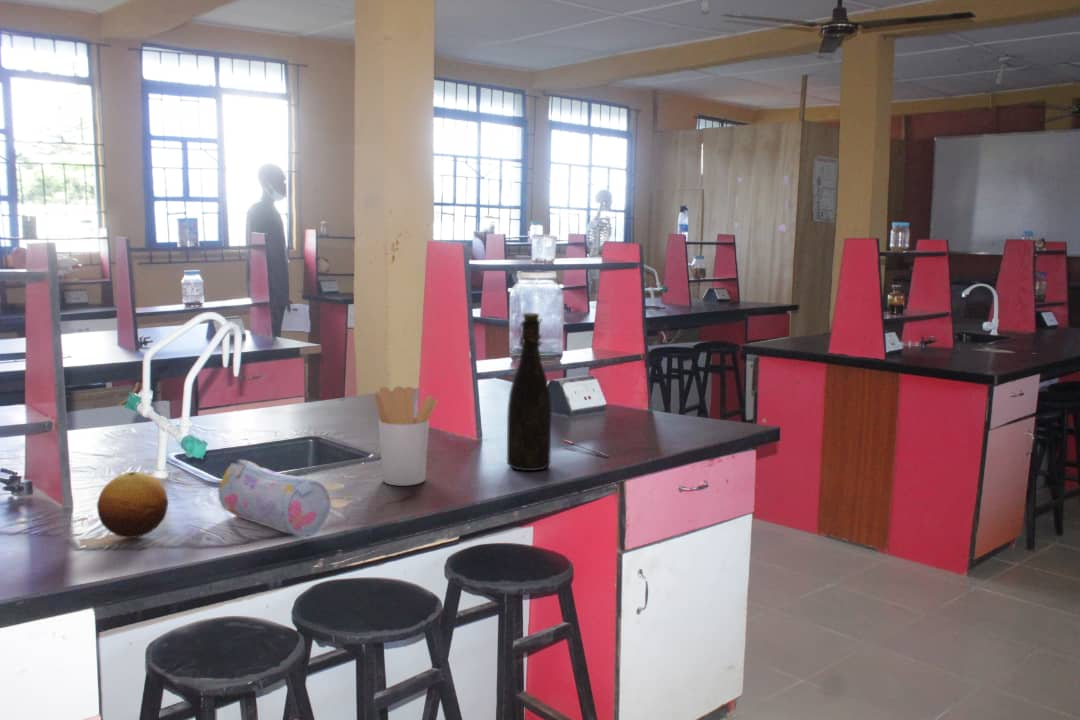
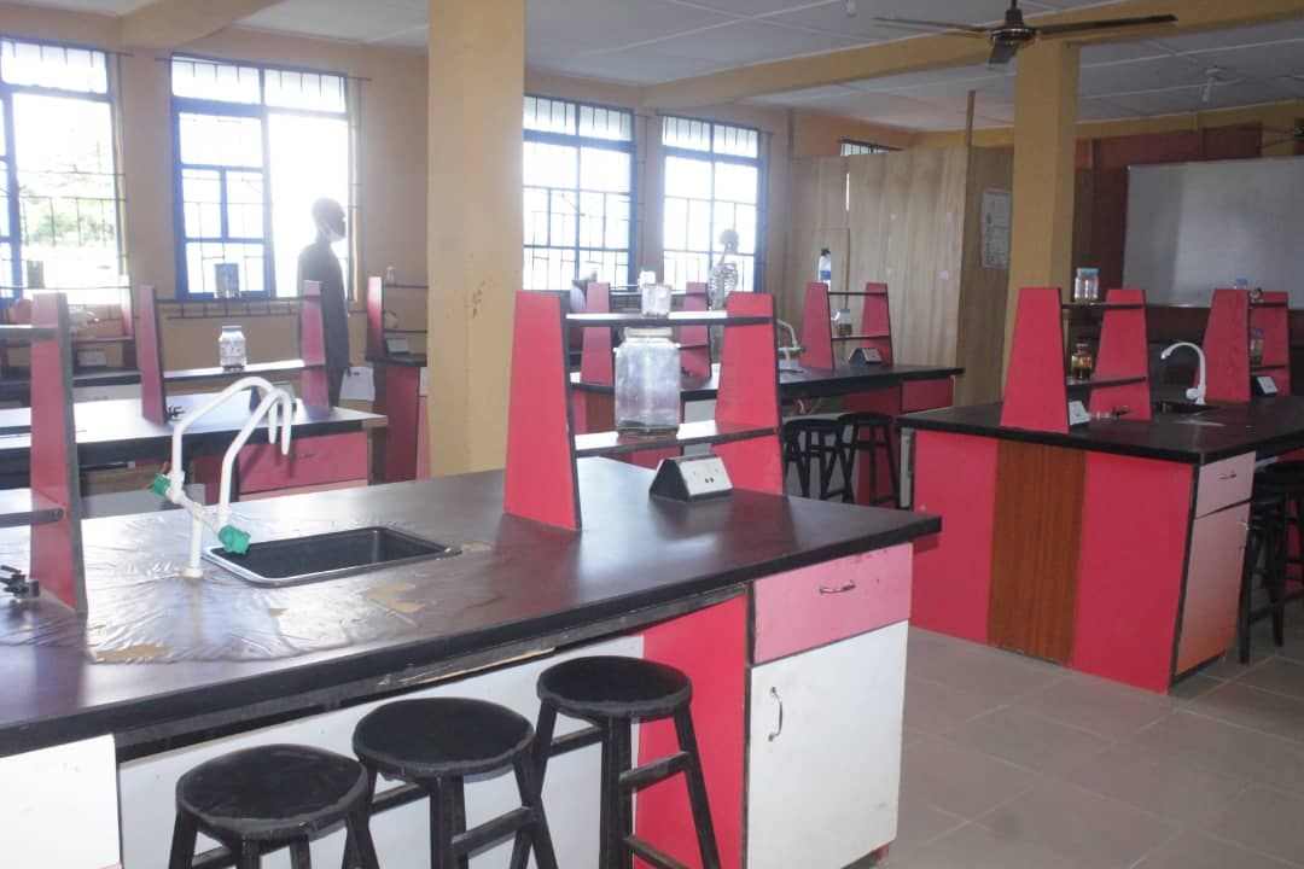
- fruit [96,471,169,539]
- pencil case [217,458,332,537]
- pen [562,439,609,457]
- utensil holder [374,385,439,487]
- bottle [506,312,552,472]
